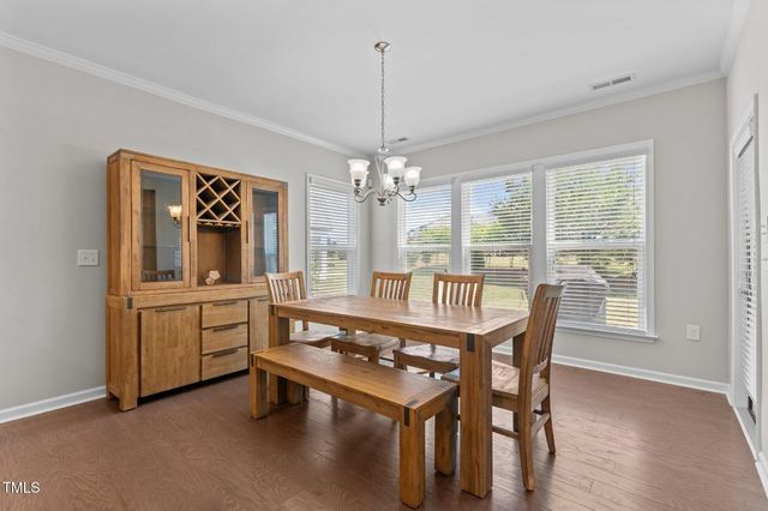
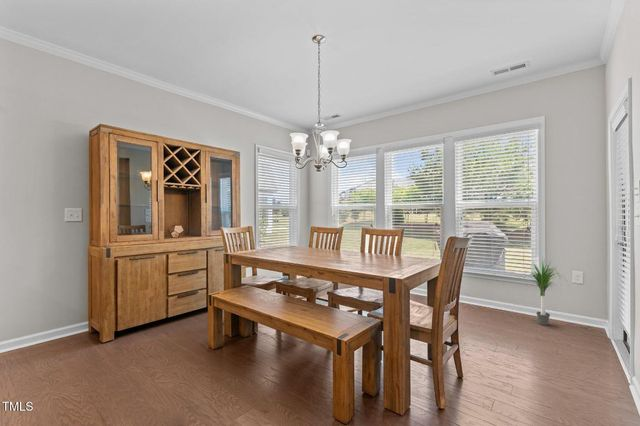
+ potted plant [518,257,572,326]
